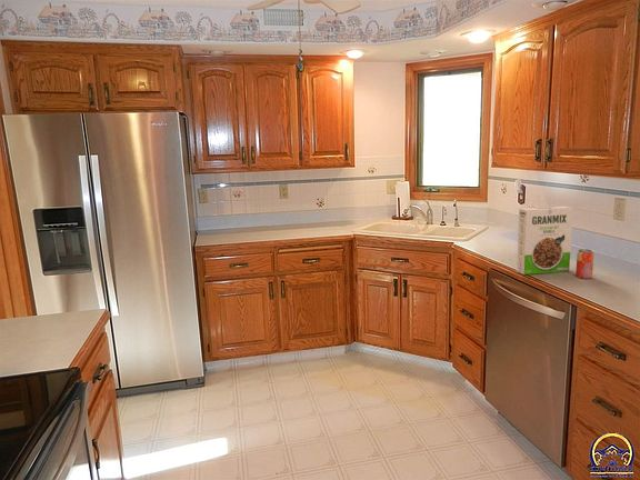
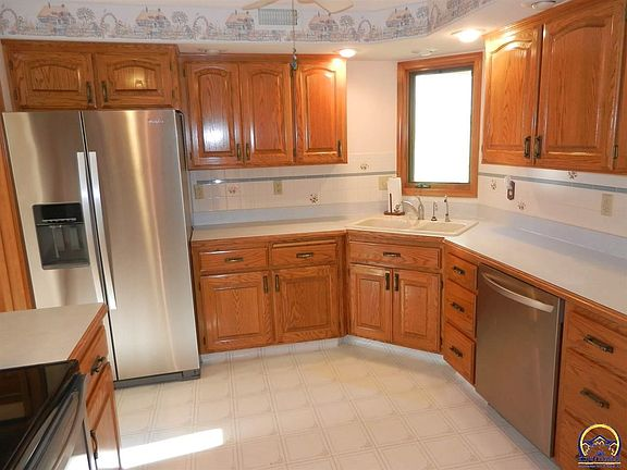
- cereal box [516,206,574,276]
- beverage can [574,248,594,280]
